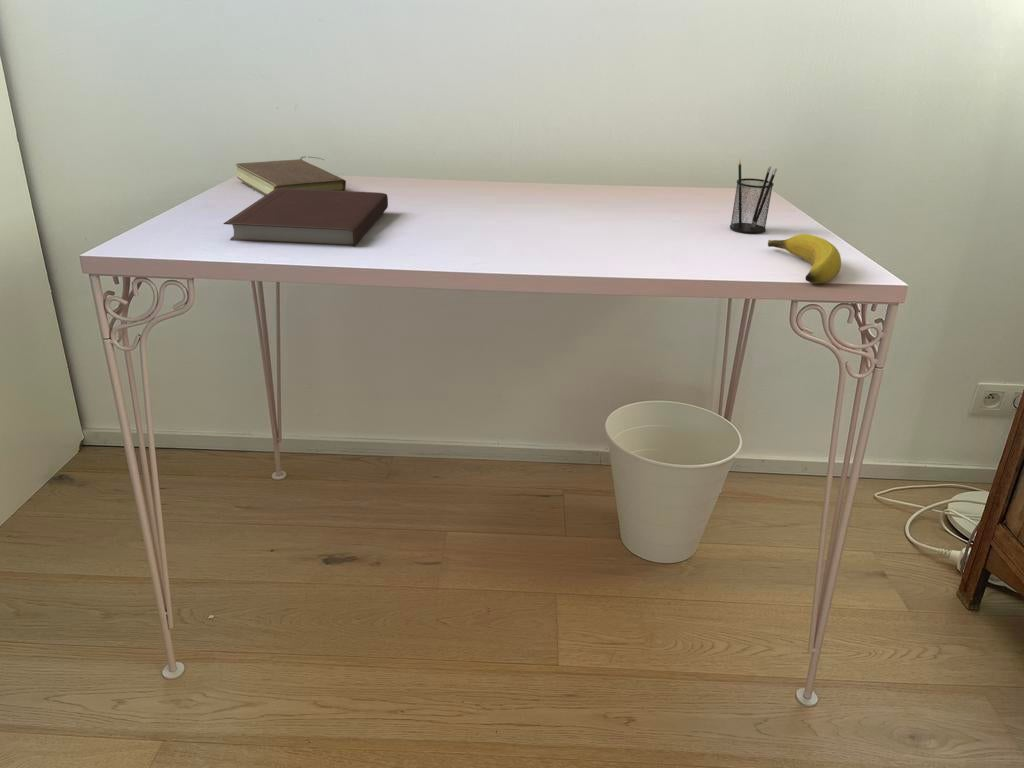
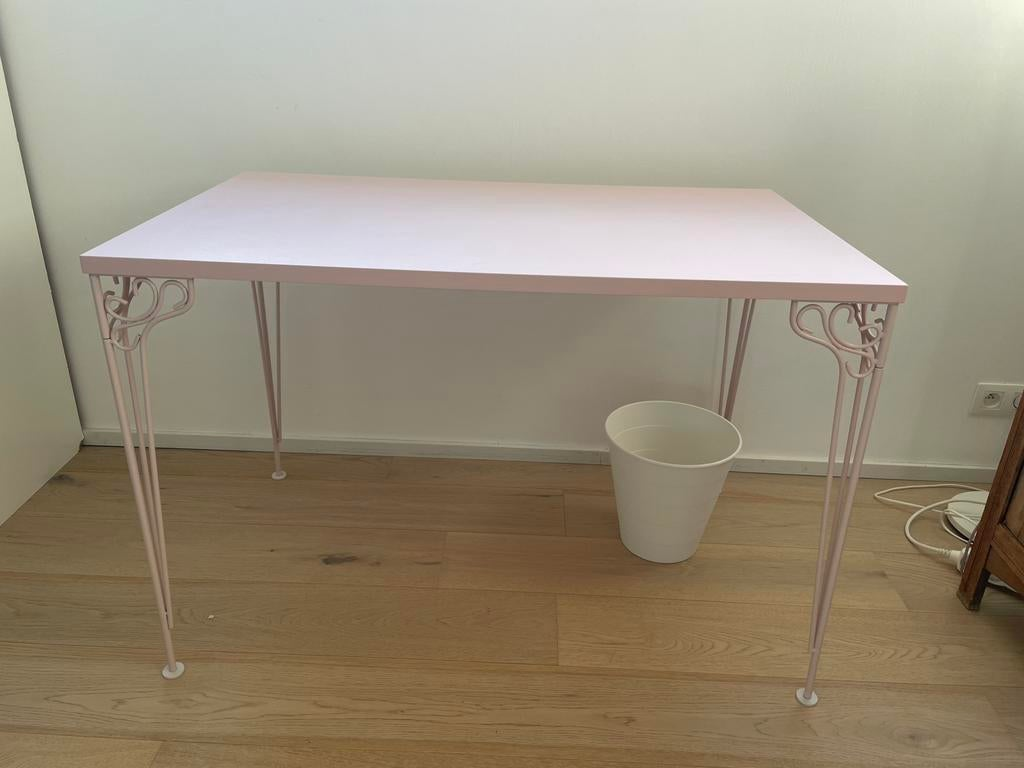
- pencil holder [729,159,778,235]
- notebook [223,188,389,248]
- book [235,156,347,196]
- banana [767,233,842,285]
